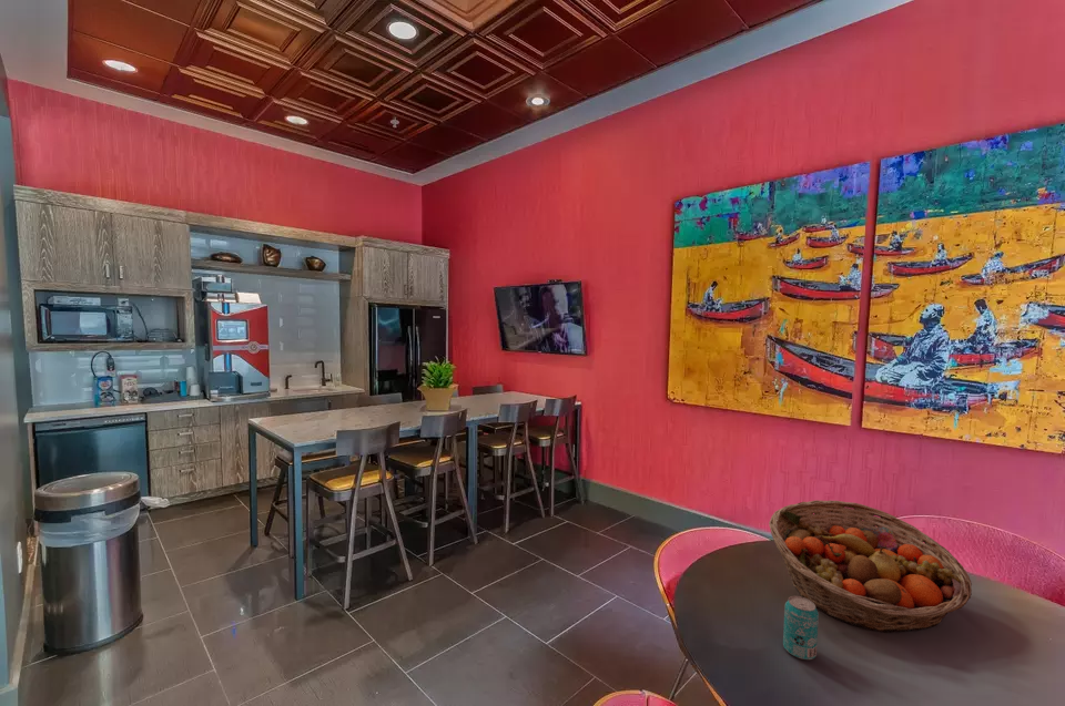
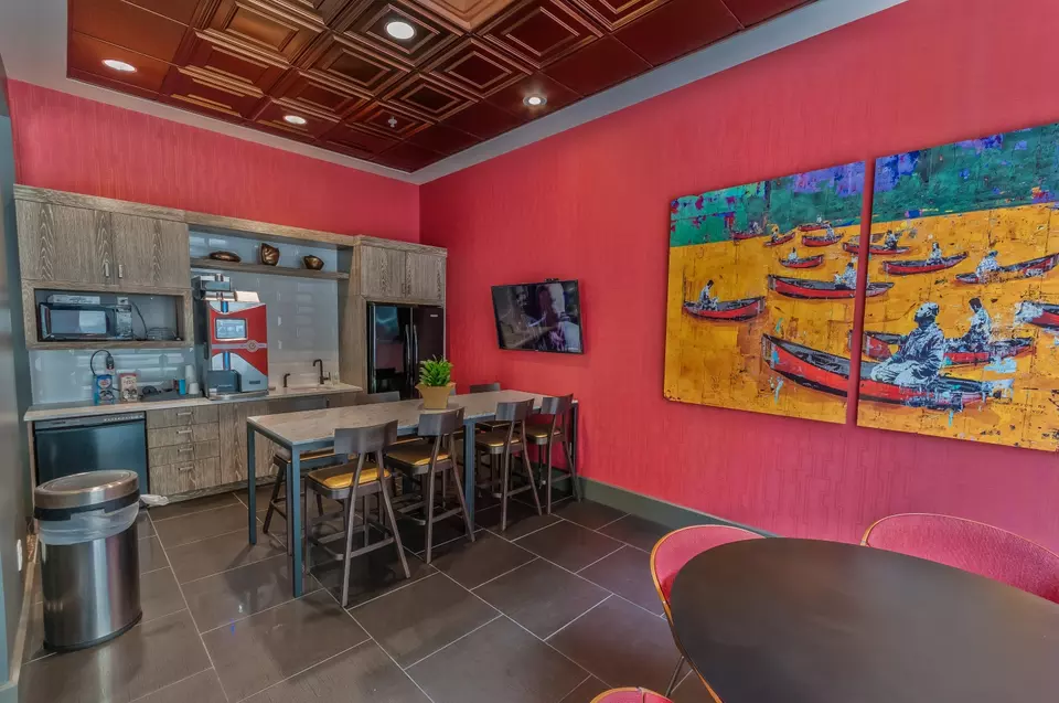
- beverage can [782,595,820,661]
- fruit basket [768,499,973,634]
